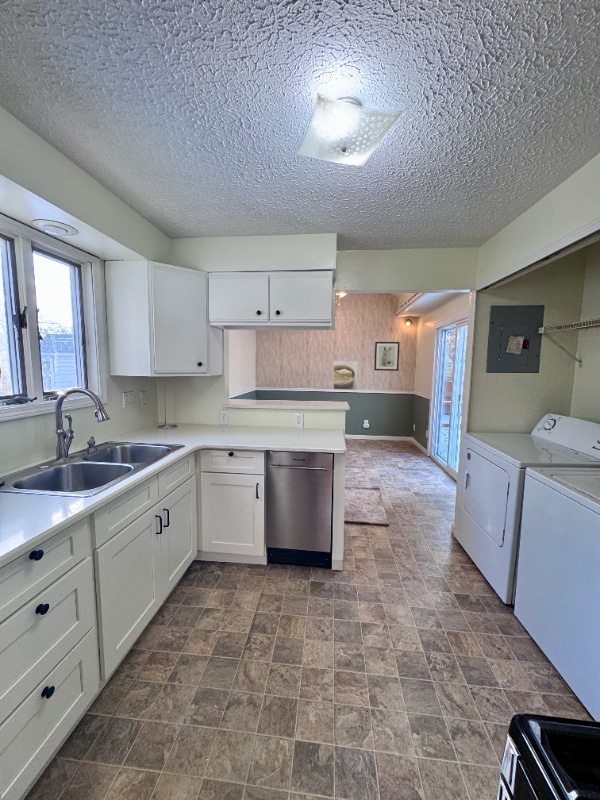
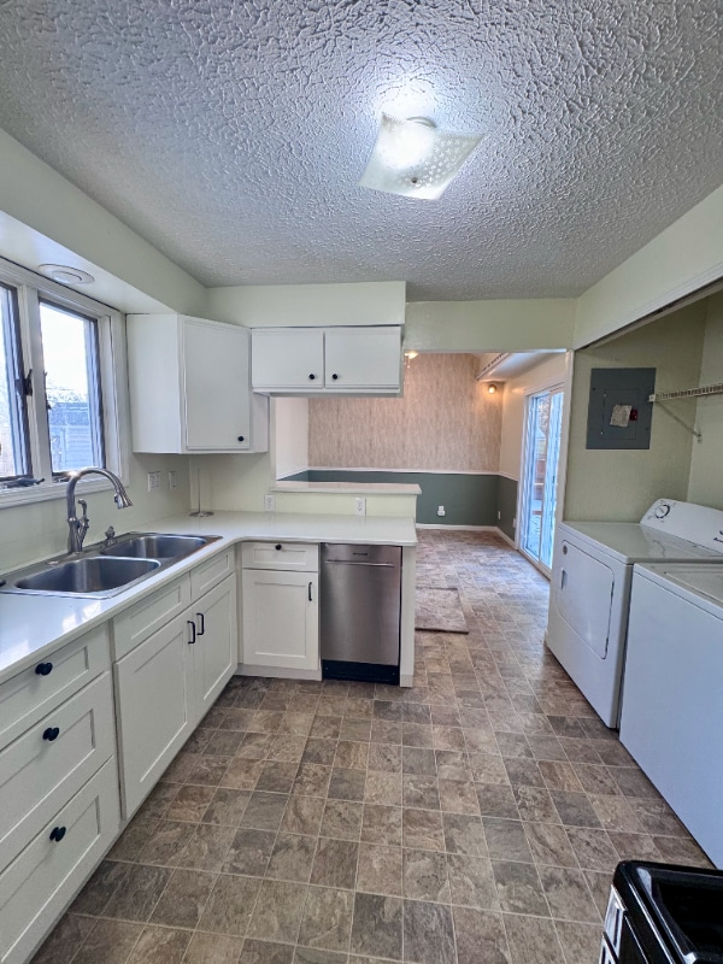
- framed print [332,360,359,391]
- wall art [373,341,401,372]
